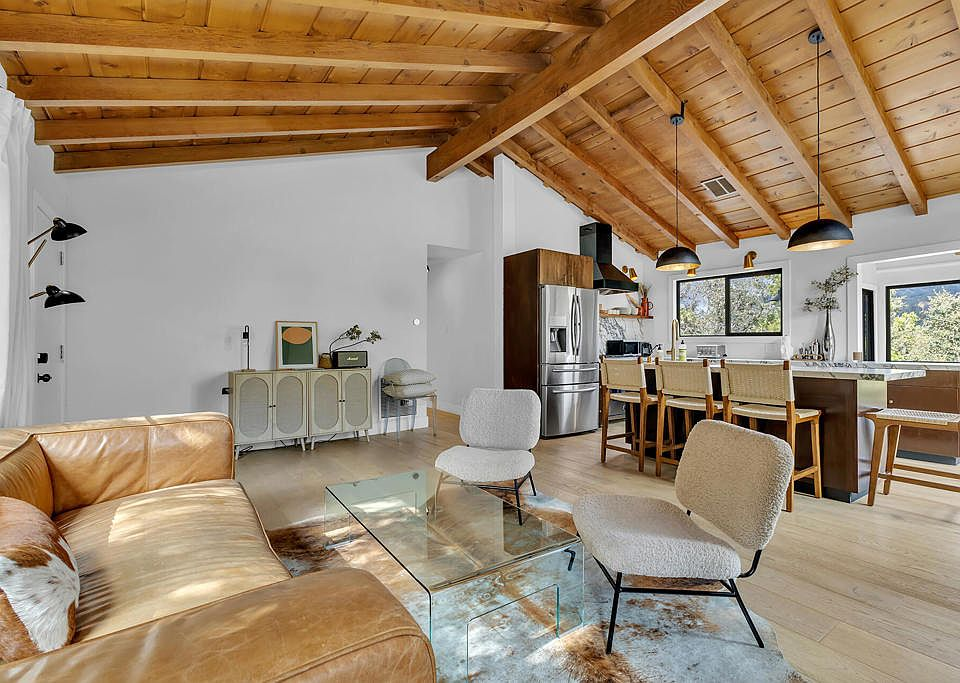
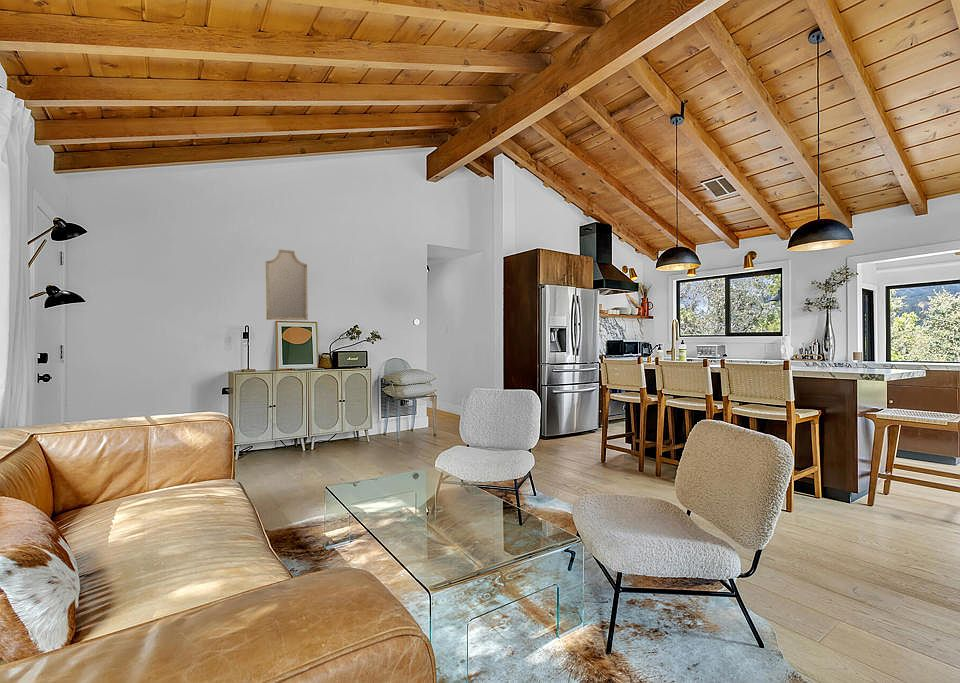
+ home mirror [265,249,309,321]
